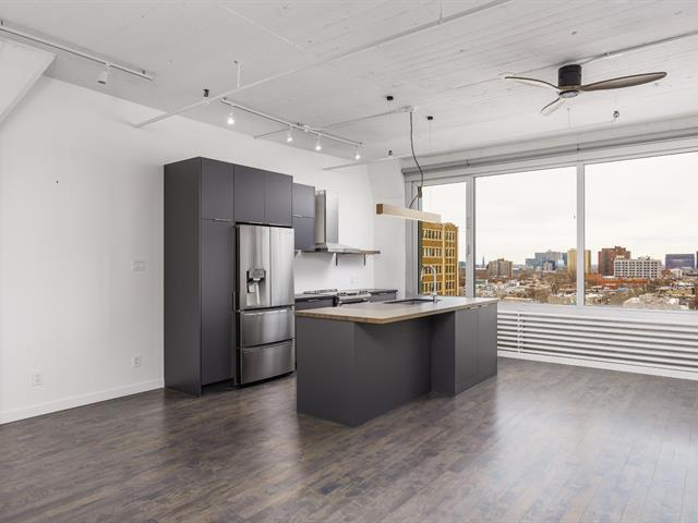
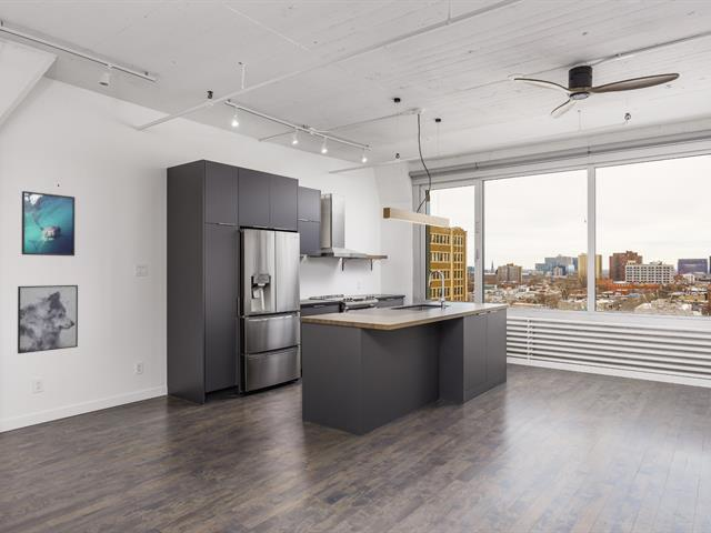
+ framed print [20,190,76,257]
+ wall art [17,284,79,354]
